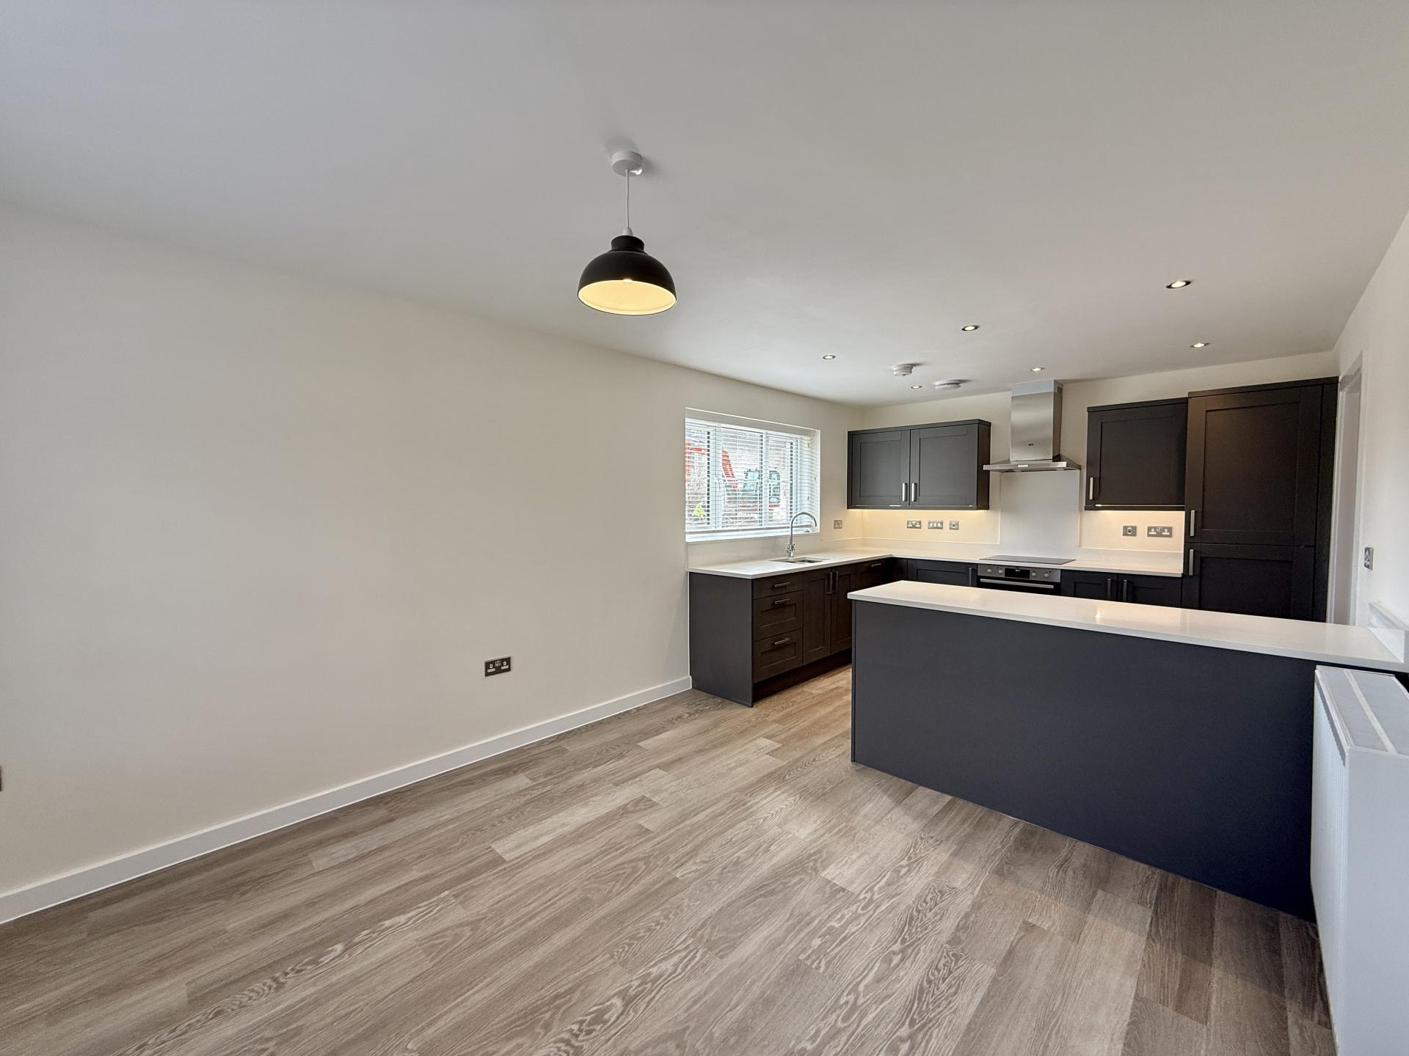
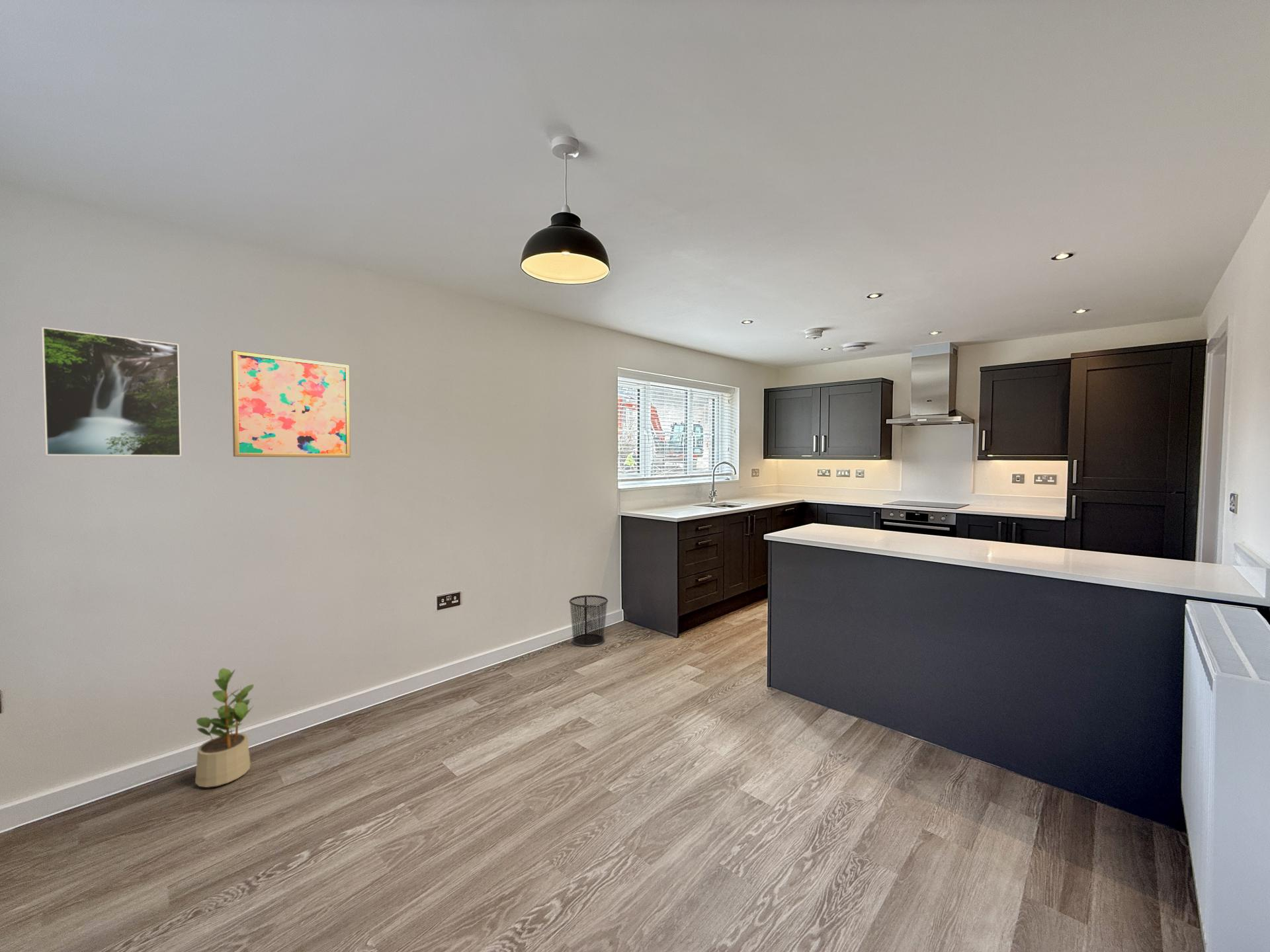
+ potted plant [194,668,255,788]
+ wall art [231,350,351,458]
+ waste bin [569,594,609,647]
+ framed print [41,327,182,457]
